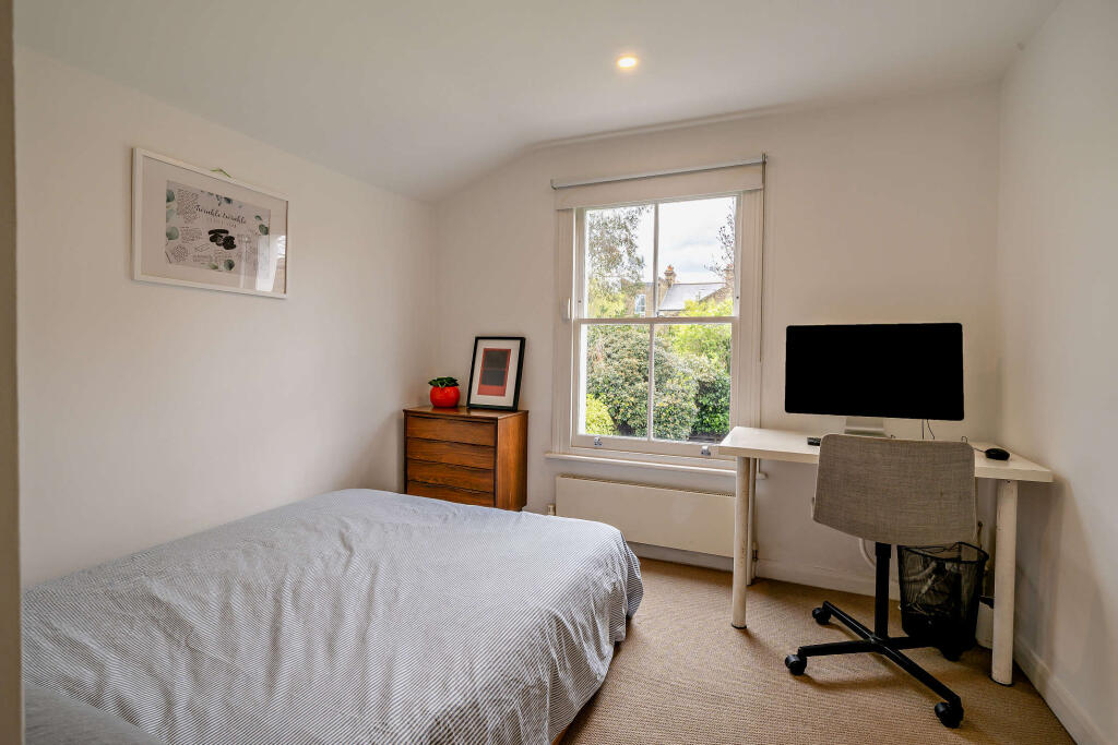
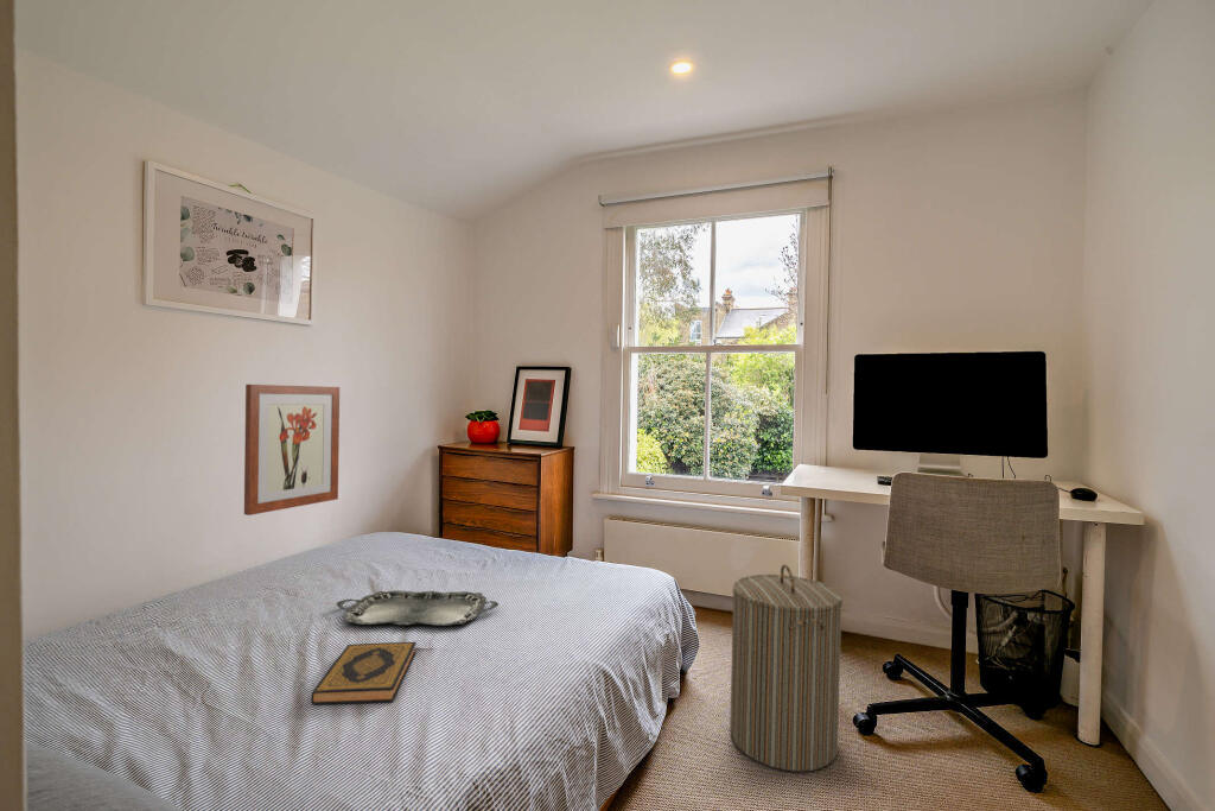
+ hardback book [310,641,418,705]
+ serving tray [336,589,500,627]
+ wall art [243,384,341,517]
+ laundry hamper [729,563,844,773]
